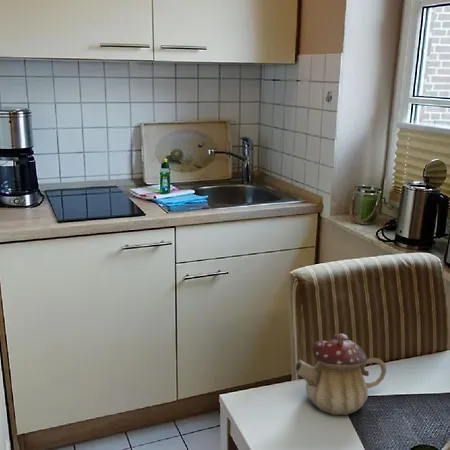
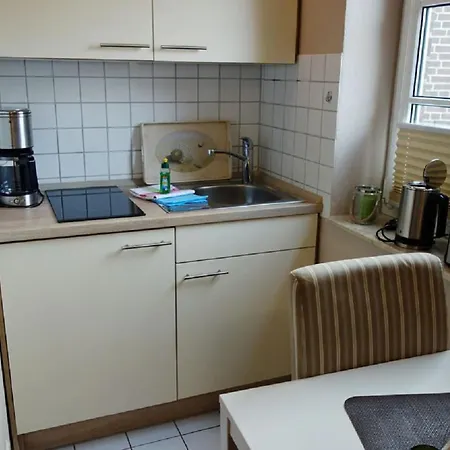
- teapot [294,333,387,416]
